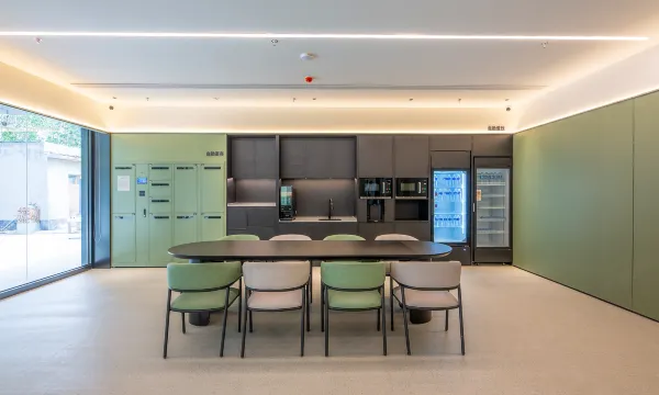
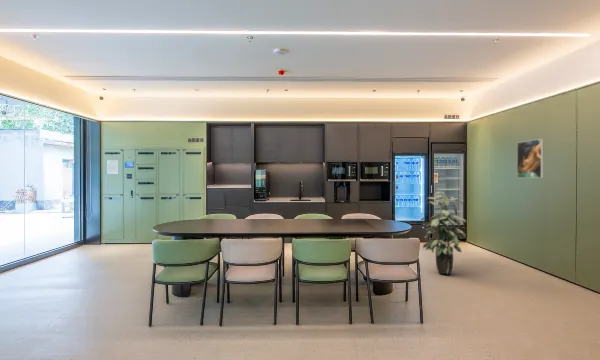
+ indoor plant [421,191,467,275]
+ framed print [516,138,544,179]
